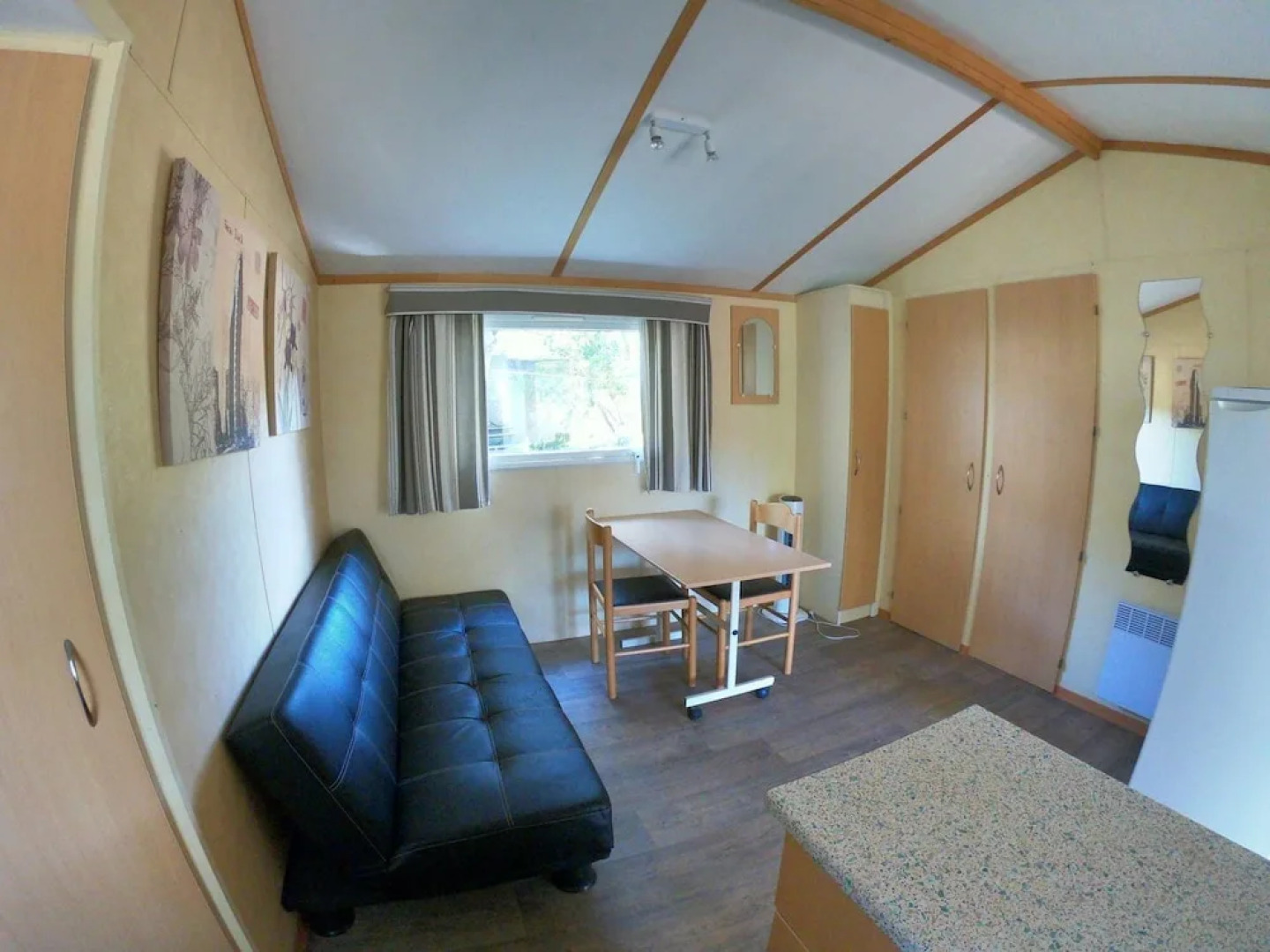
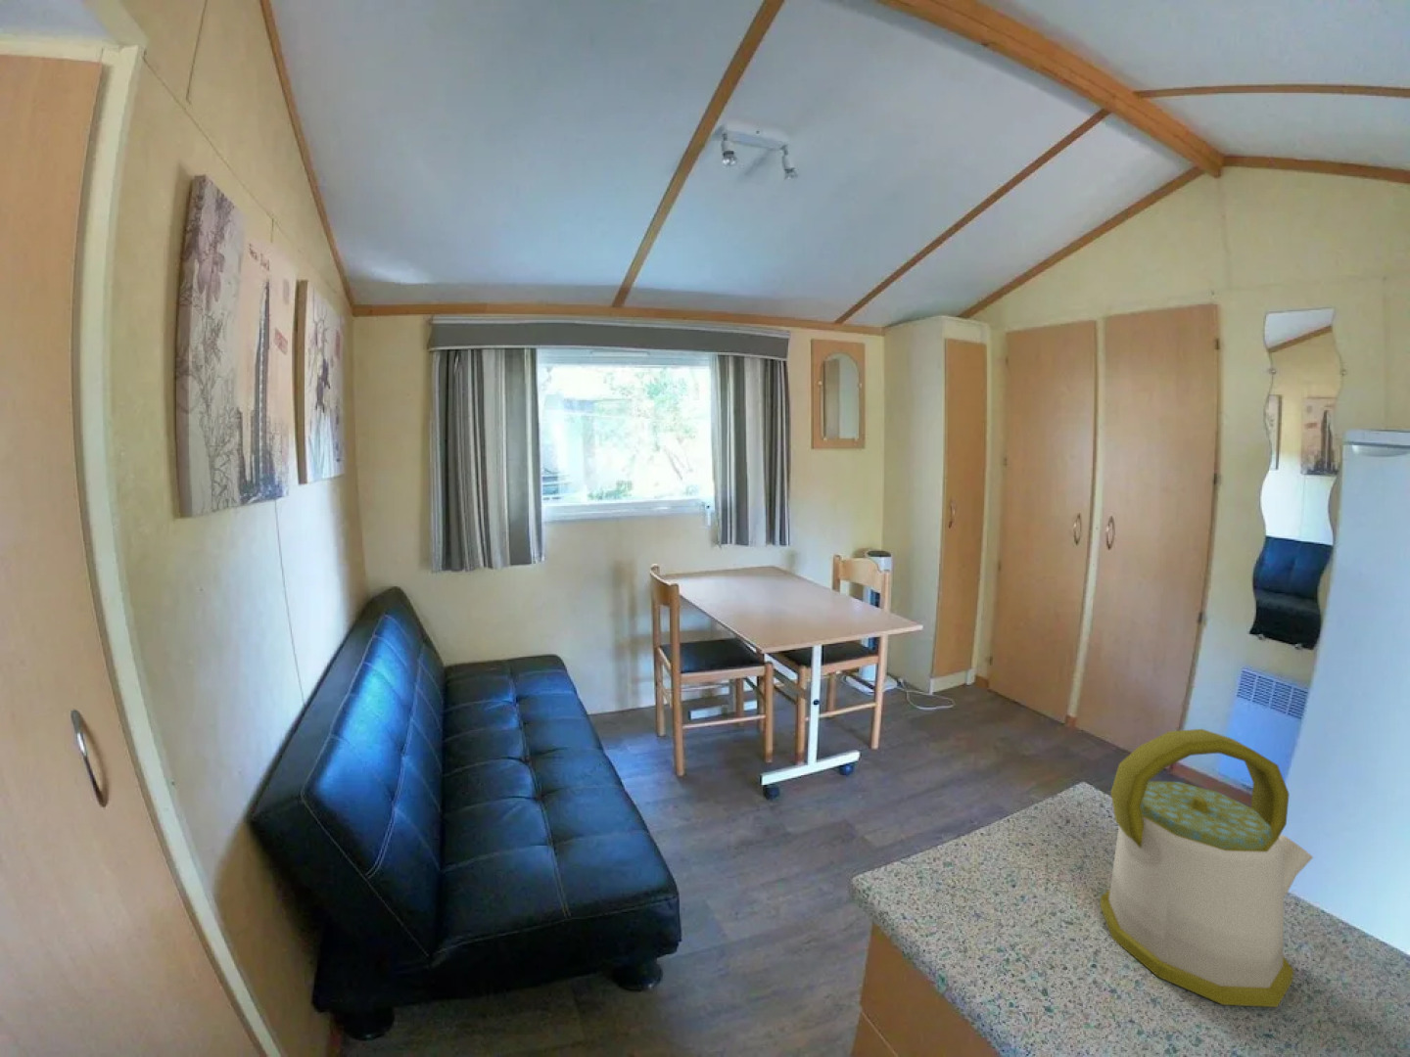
+ kettle [1099,728,1315,1008]
